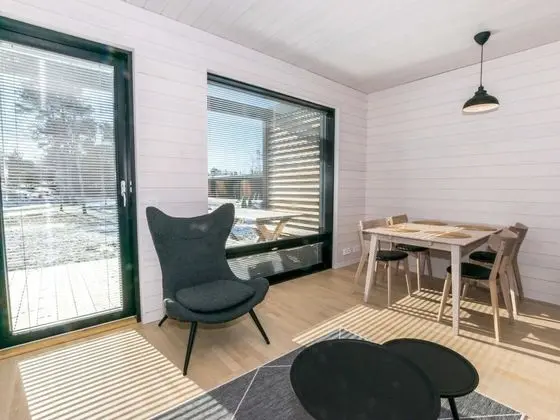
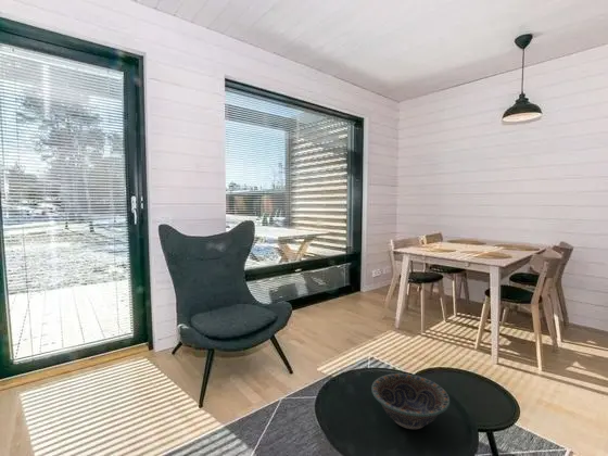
+ decorative bowl [370,372,451,430]
